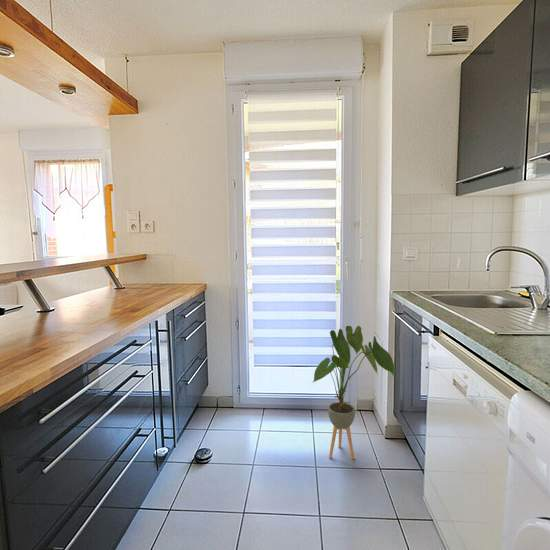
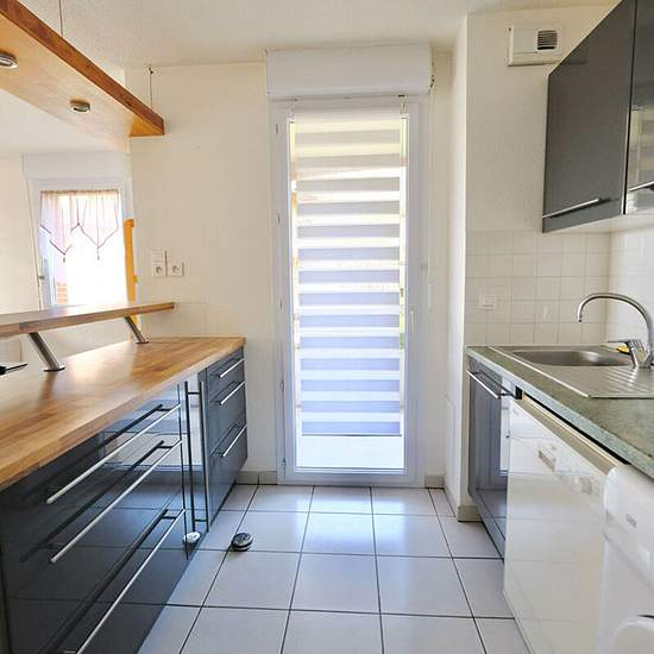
- house plant [311,325,396,460]
